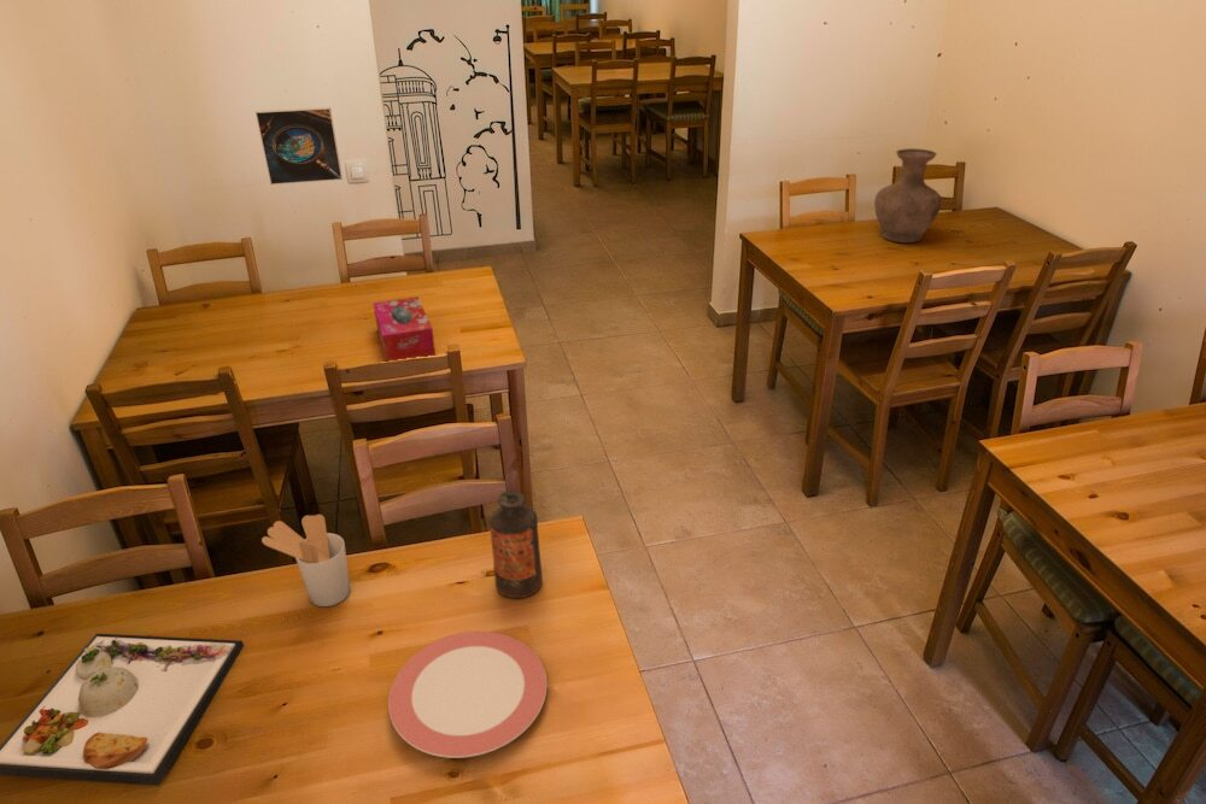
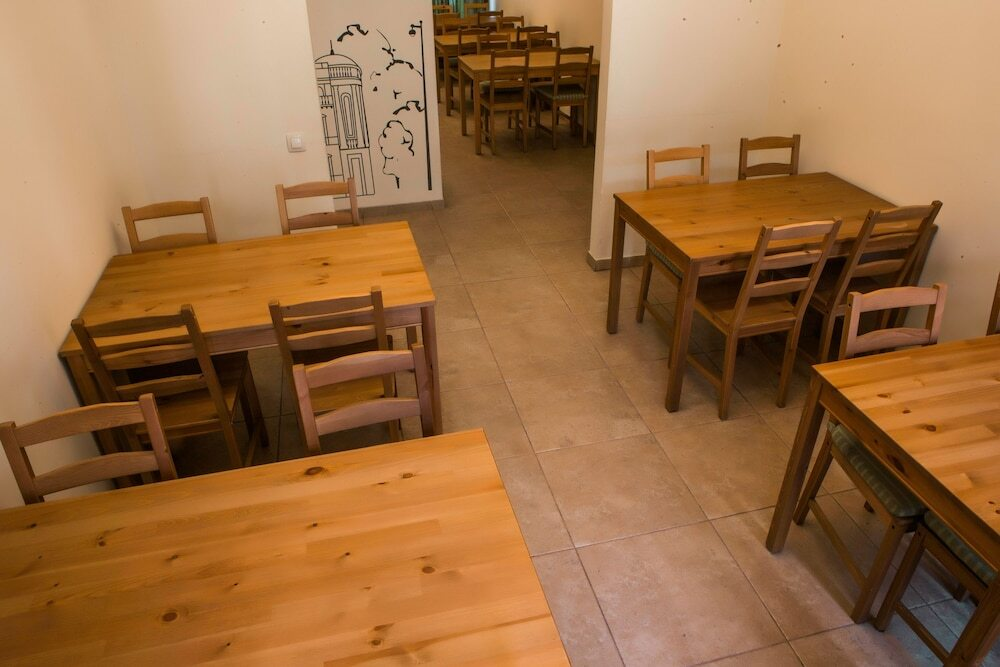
- vase [873,147,943,243]
- plate [387,630,548,759]
- bottle [488,489,544,599]
- utensil holder [260,513,351,608]
- dinner plate [0,633,245,787]
- tissue box [371,295,437,363]
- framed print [254,106,344,186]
